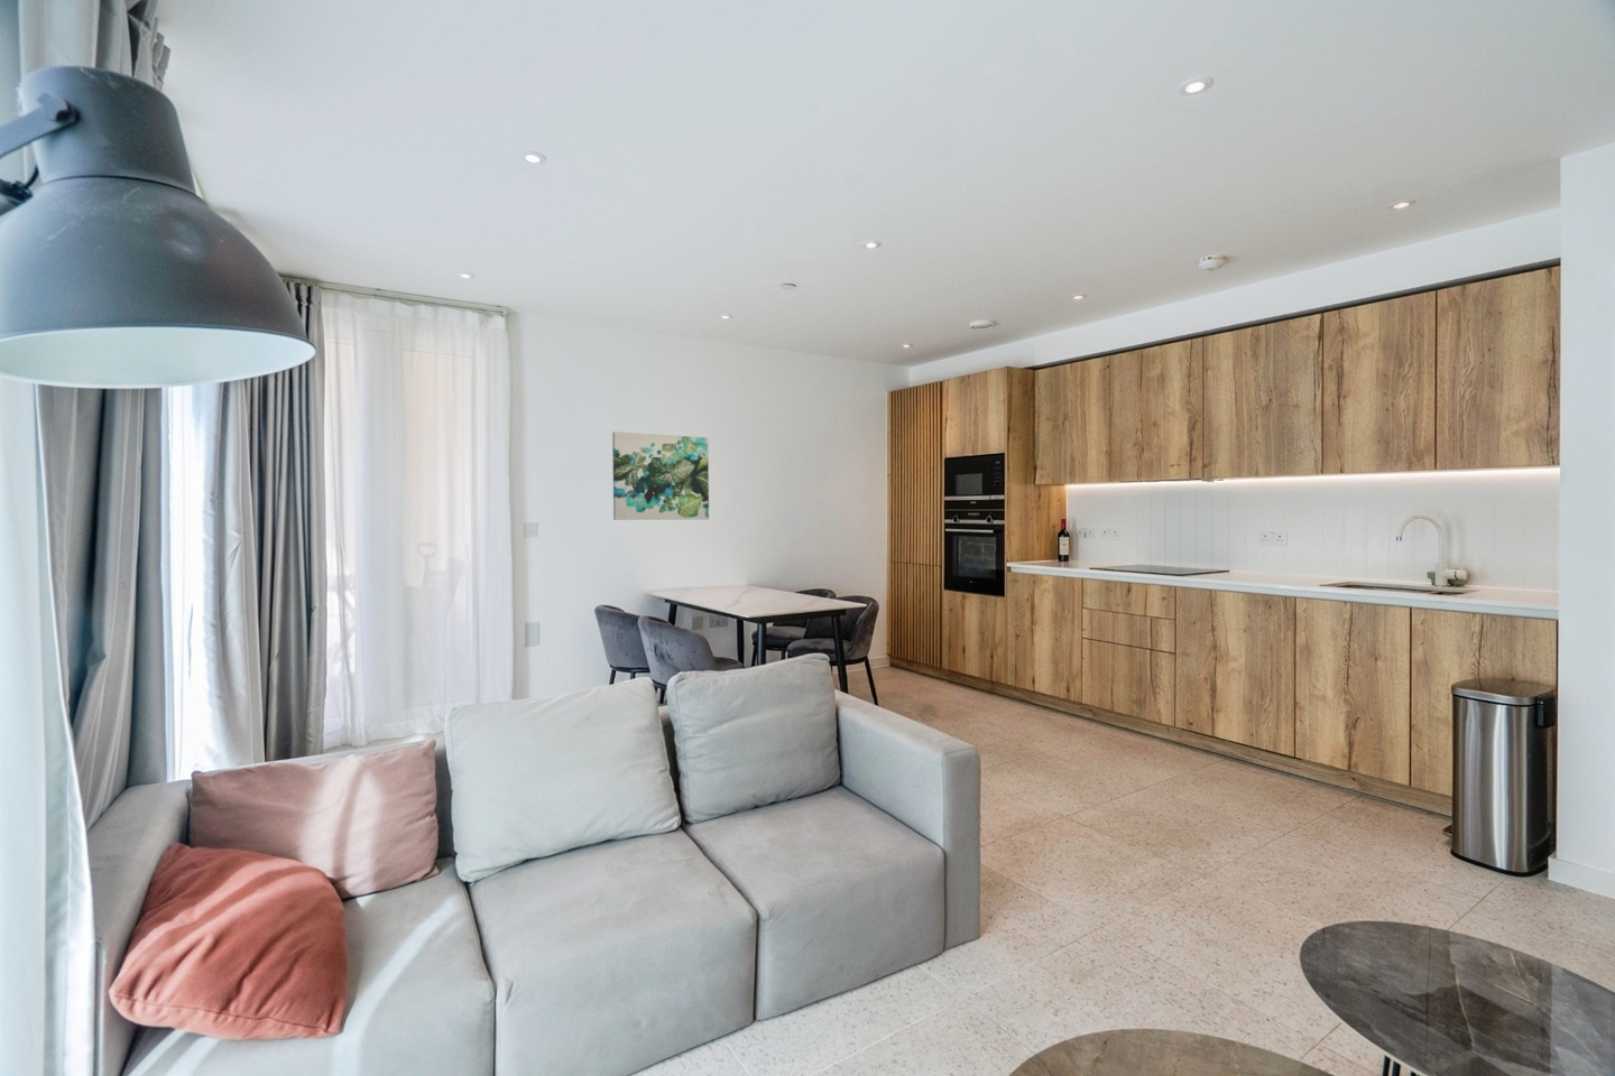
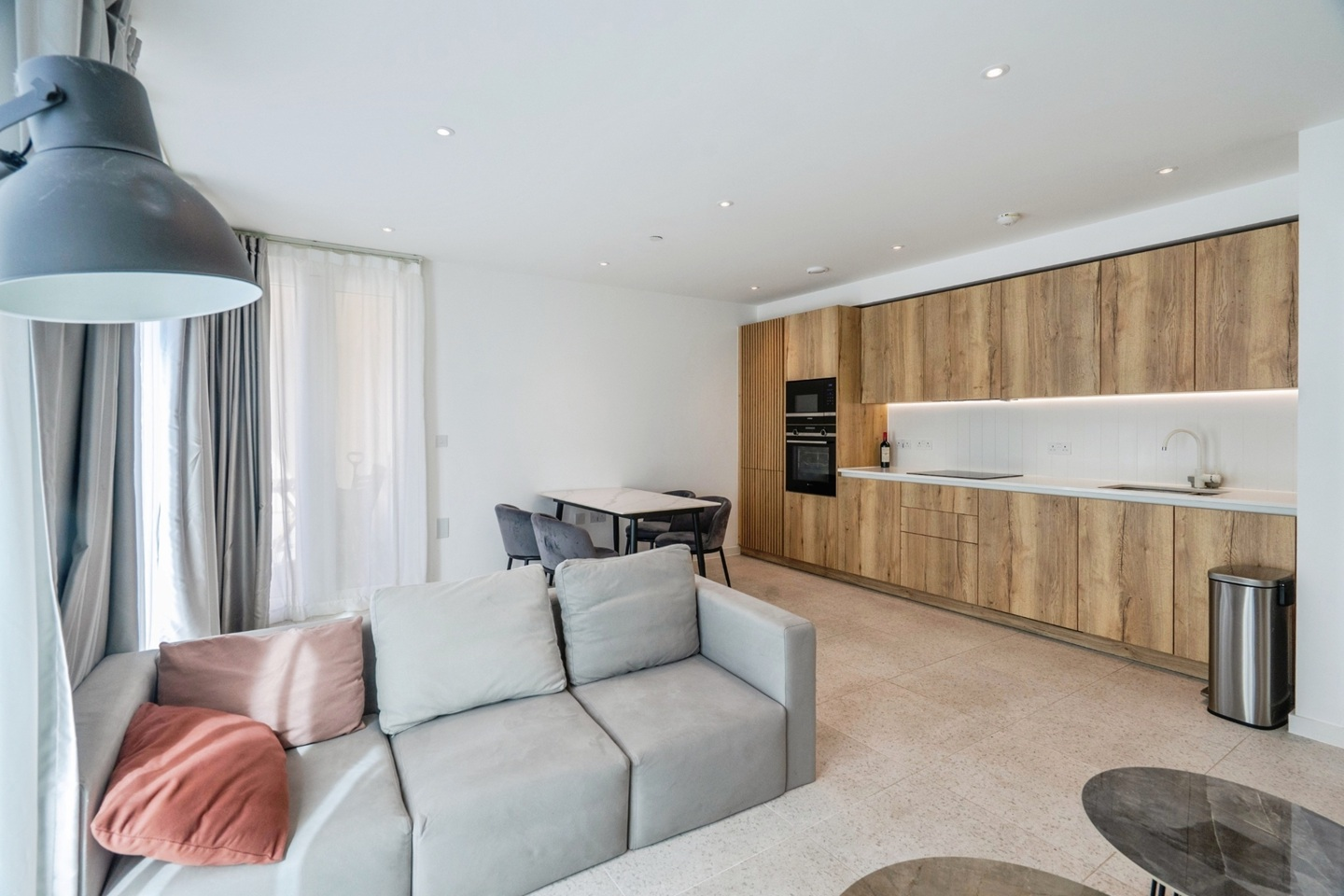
- wall art [612,430,710,521]
